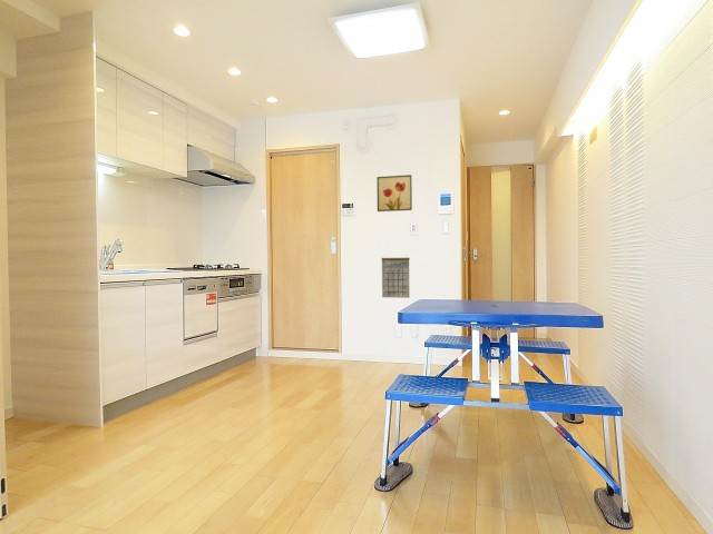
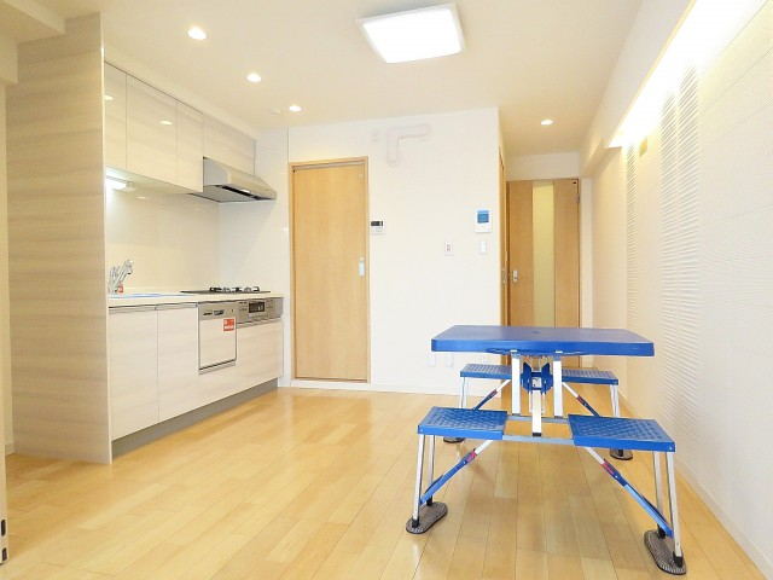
- calendar [381,254,411,299]
- wall art [375,174,413,212]
